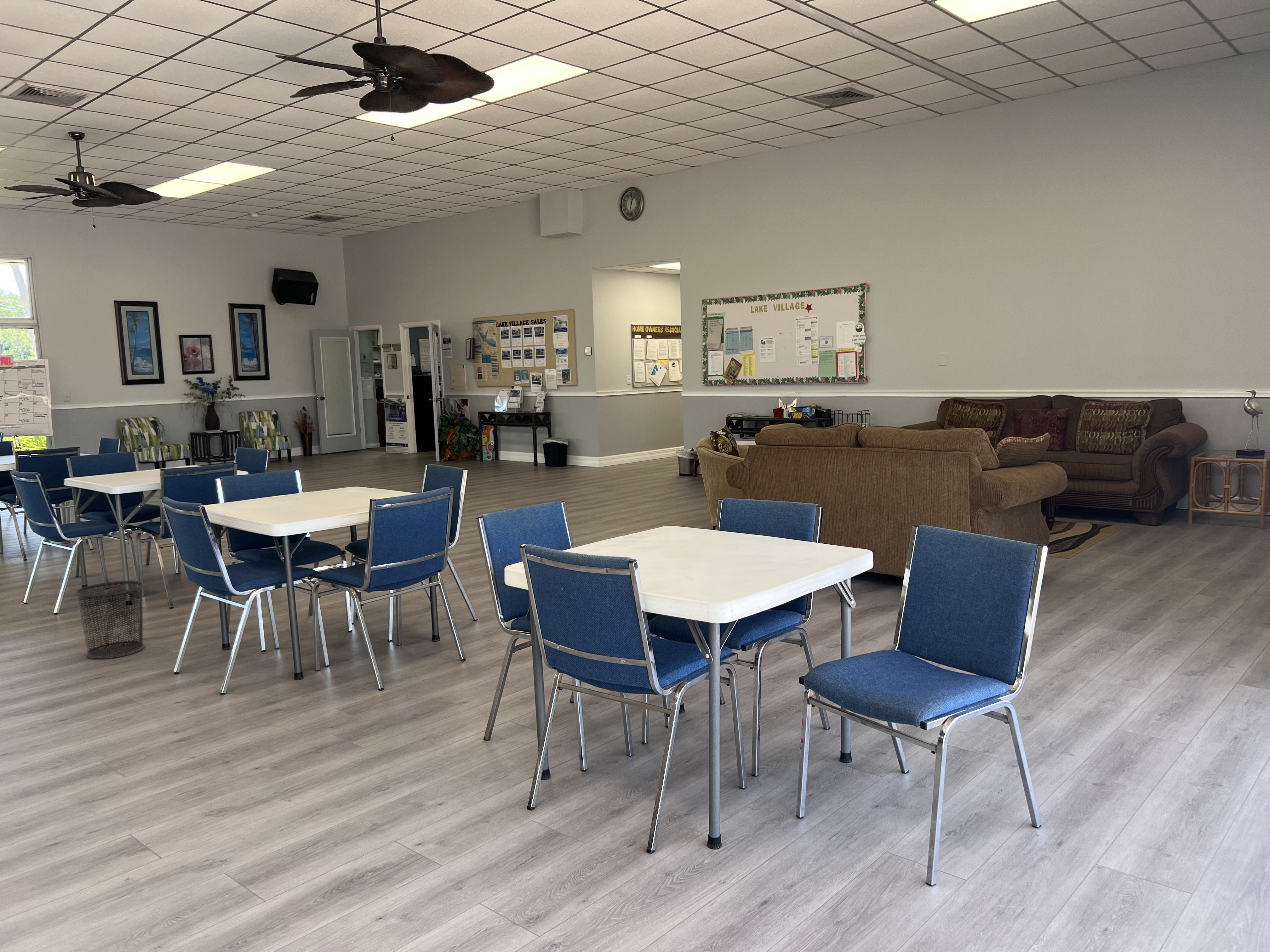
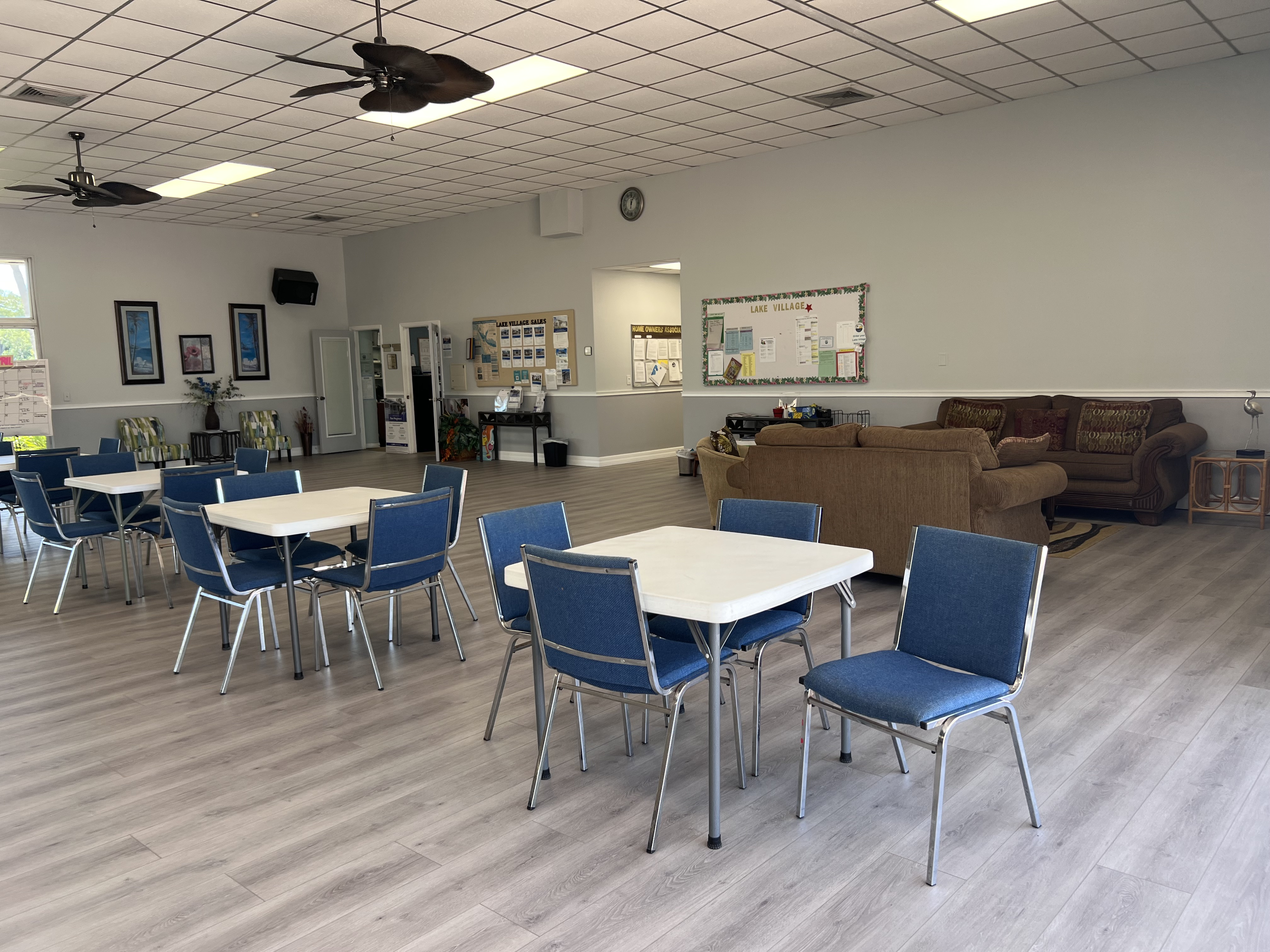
- waste bin [74,580,145,659]
